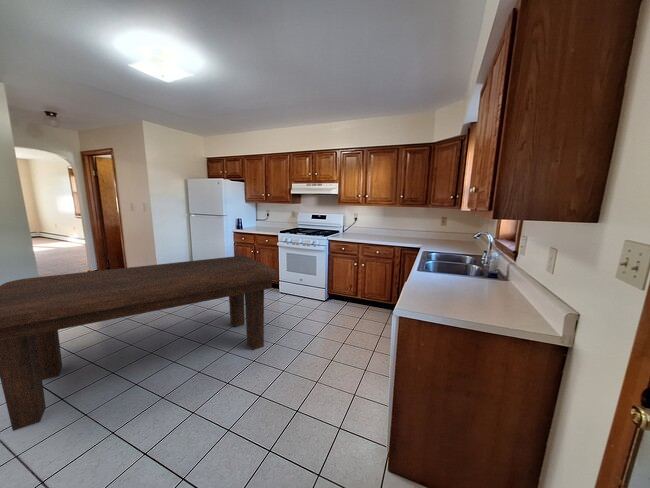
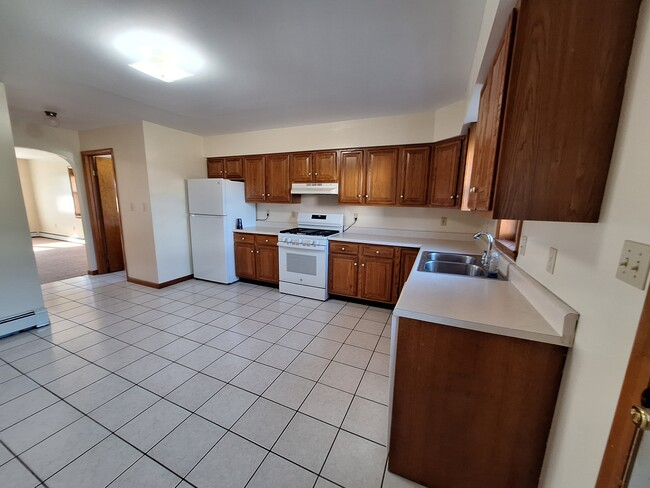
- dining table [0,255,278,432]
